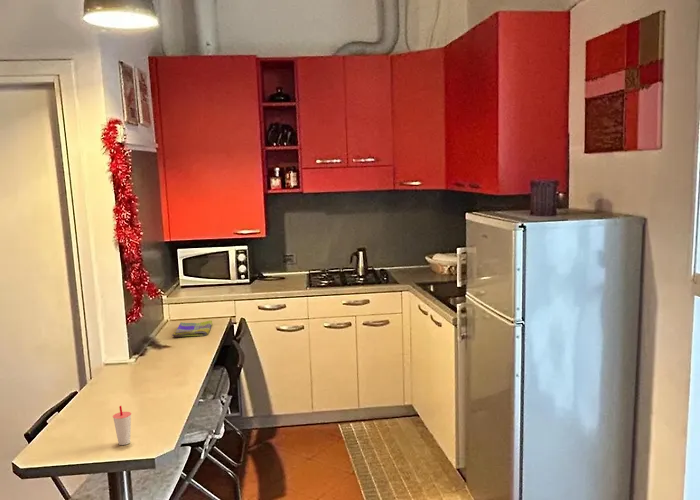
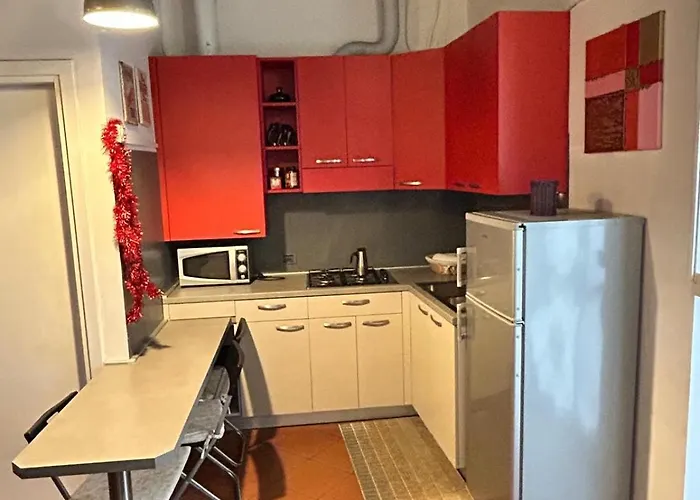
- dish towel [171,320,213,338]
- cup [112,405,132,446]
